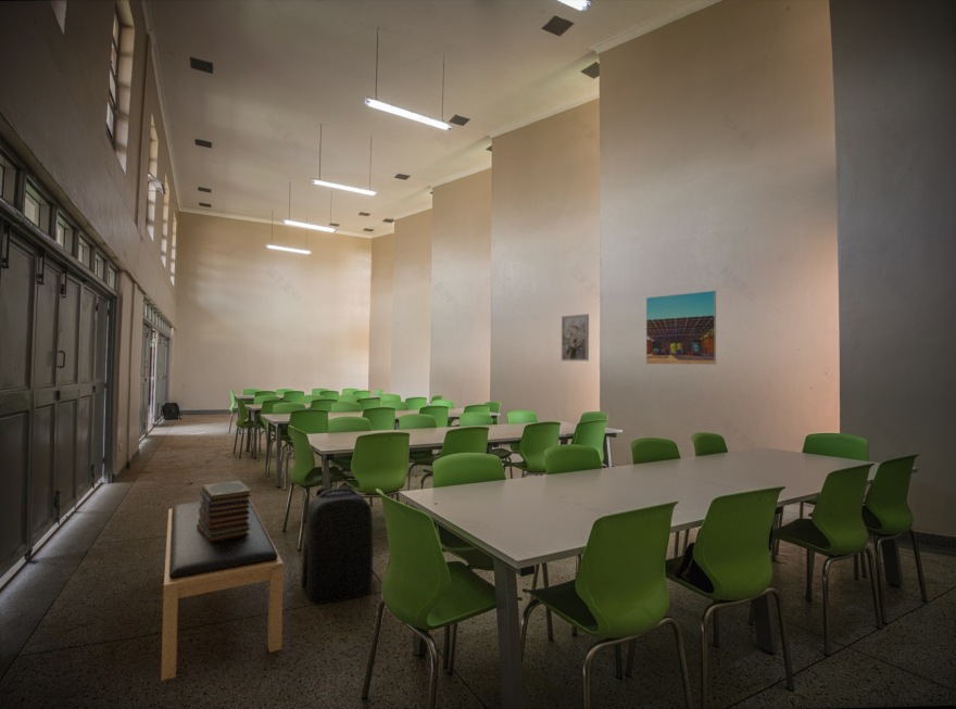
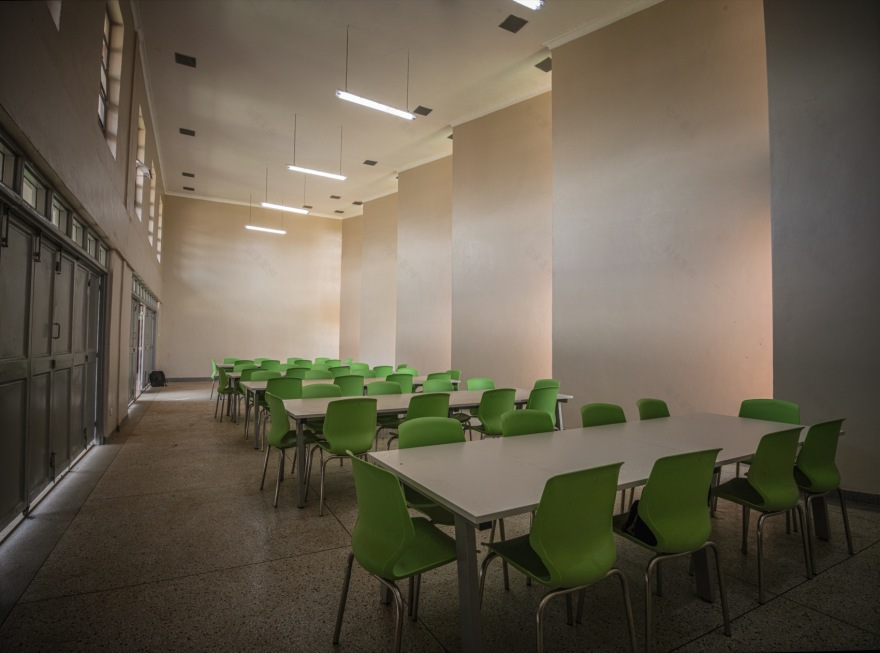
- wall art [561,313,590,362]
- backpack [300,484,375,604]
- bench [160,497,285,682]
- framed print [645,290,717,366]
- book stack [197,480,252,543]
